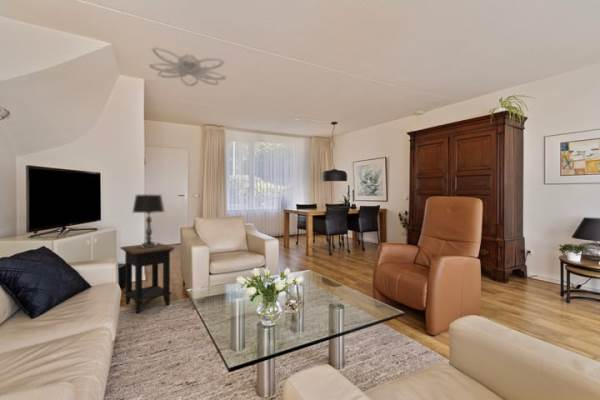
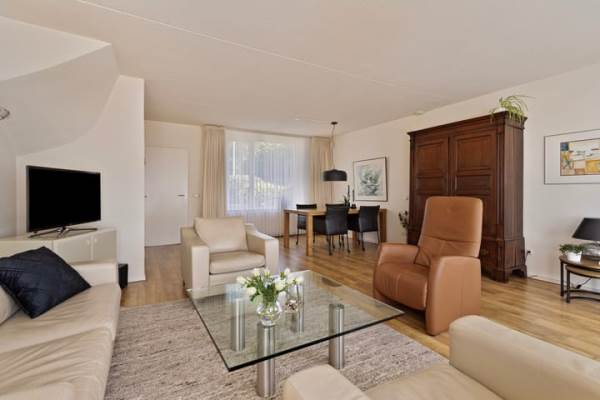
- side table [119,242,176,314]
- ceiling light fixture [148,46,227,88]
- table lamp [132,194,166,248]
